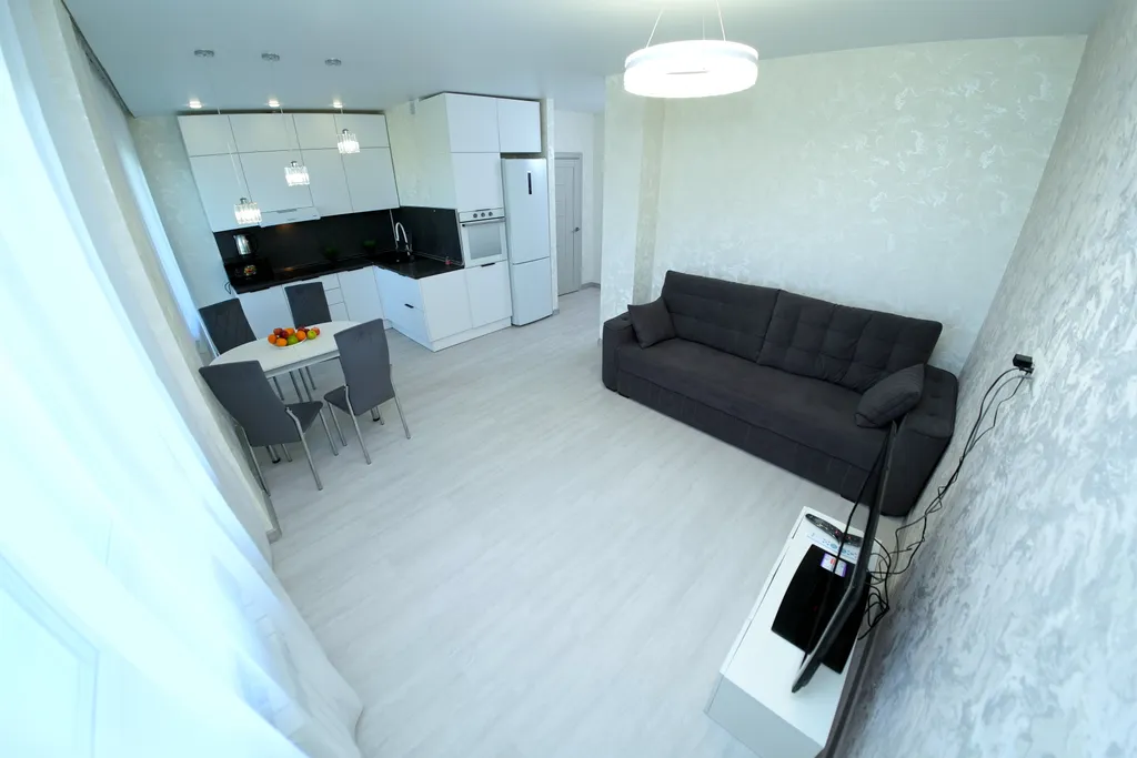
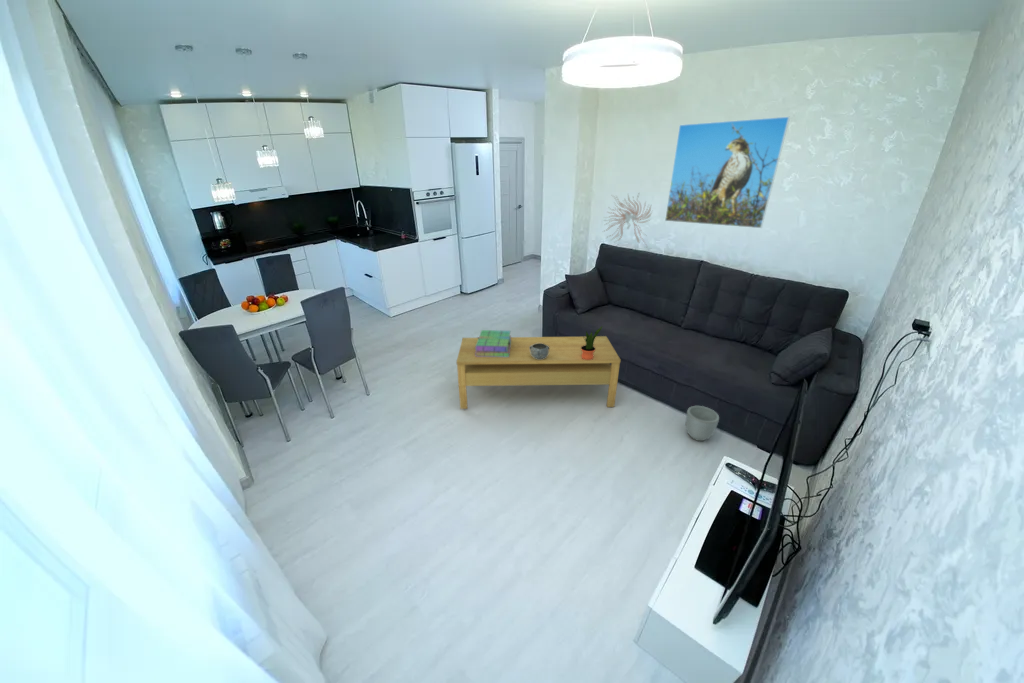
+ coffee table [455,335,622,410]
+ planter [685,405,720,442]
+ stack of books [475,329,512,357]
+ wall sculpture [602,193,654,248]
+ potted plant [581,326,603,360]
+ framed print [664,116,791,229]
+ decorative bowl [530,343,550,359]
